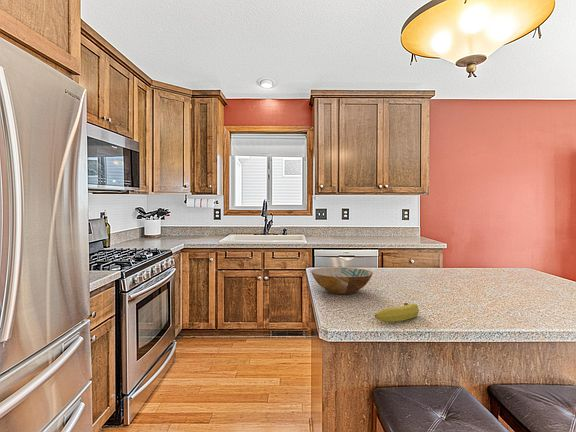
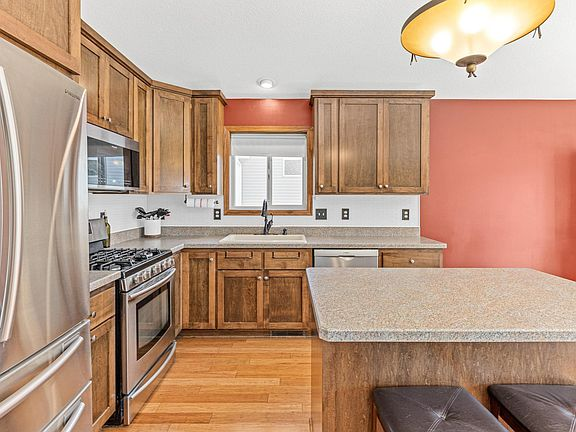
- bowl [310,266,374,295]
- fruit [374,302,420,323]
